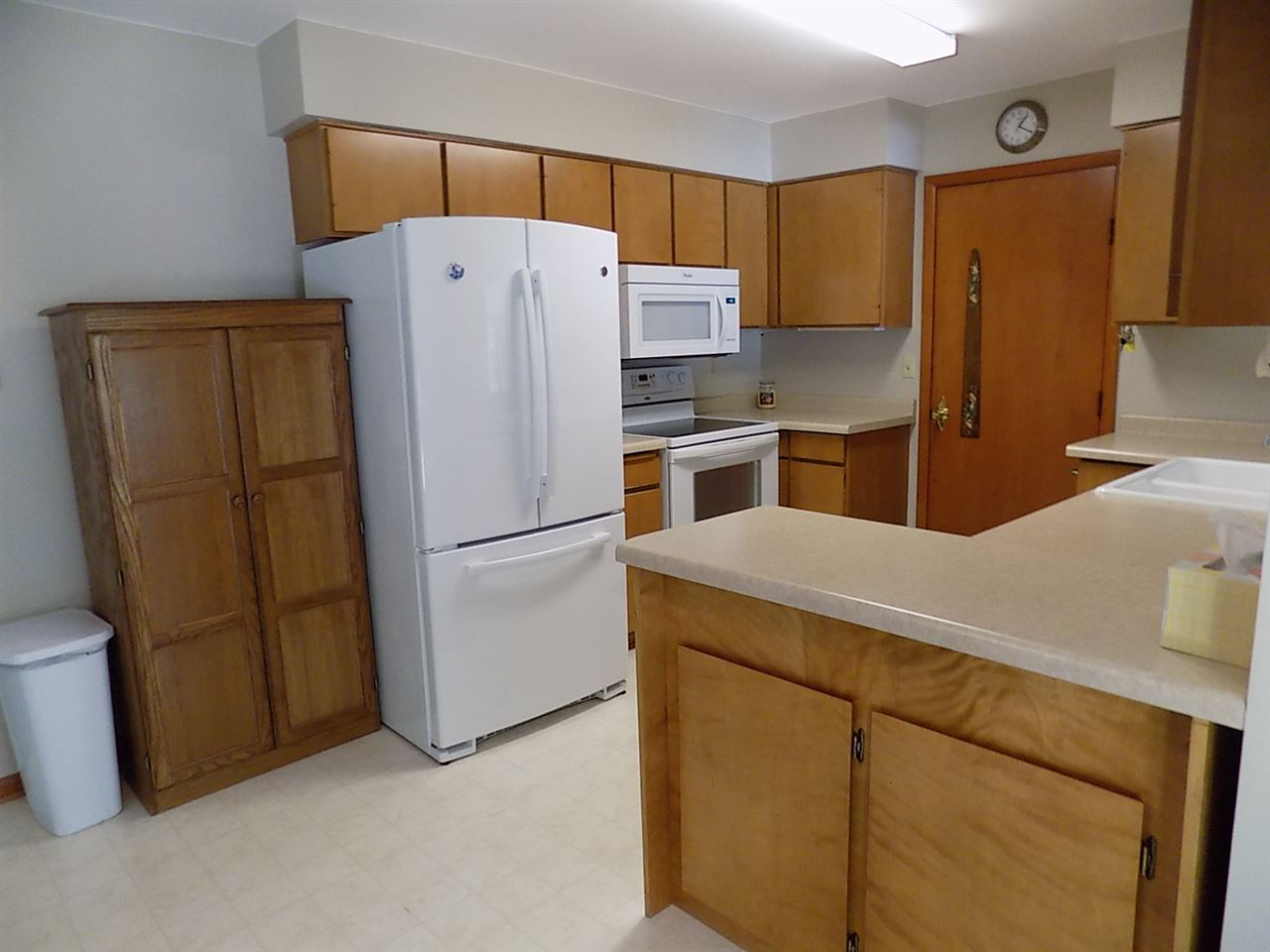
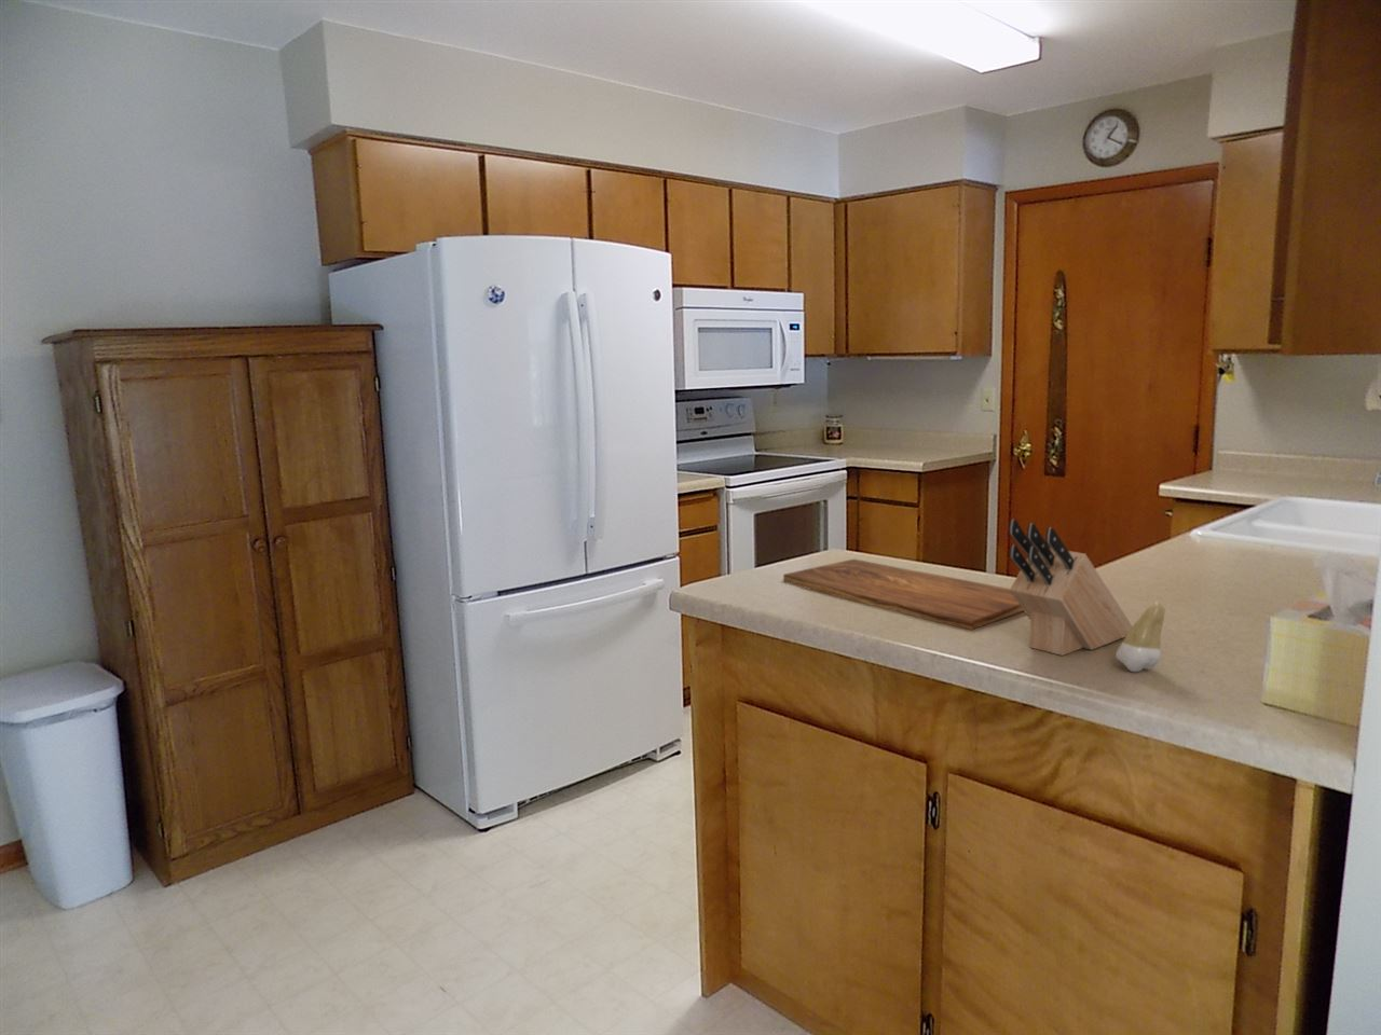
+ cutting board [782,559,1024,631]
+ tooth [1115,601,1167,673]
+ knife block [1008,519,1133,657]
